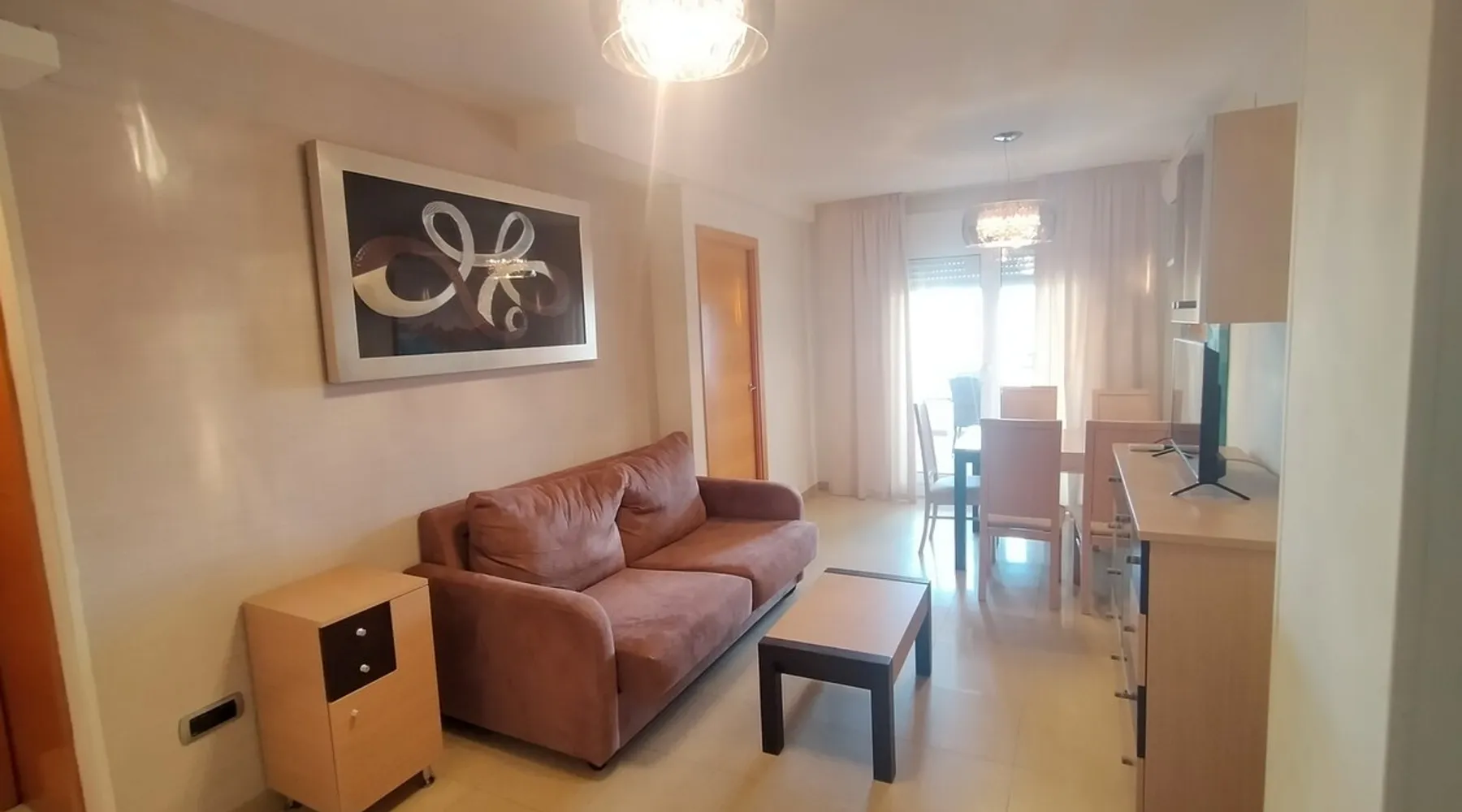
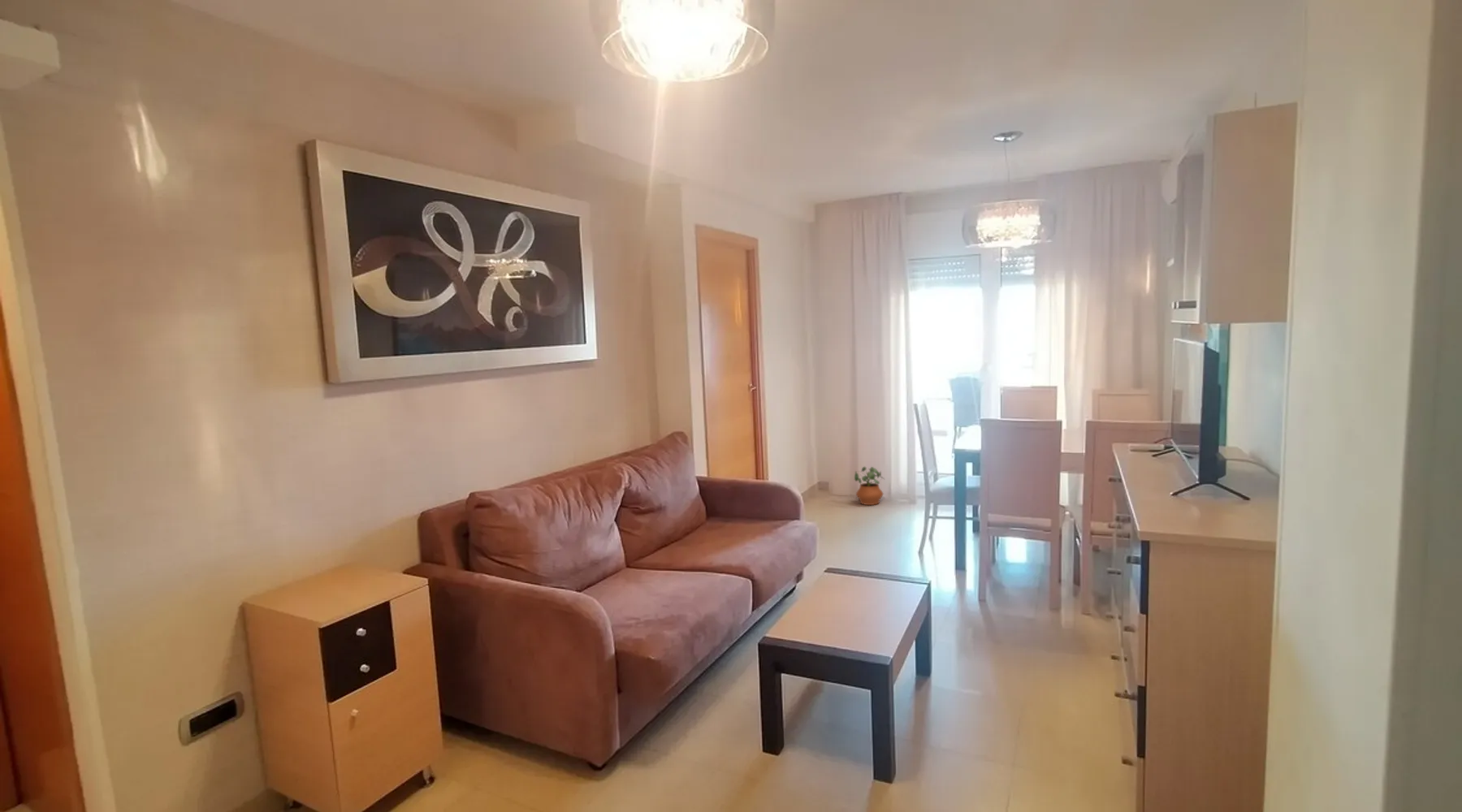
+ potted plant [854,466,885,506]
